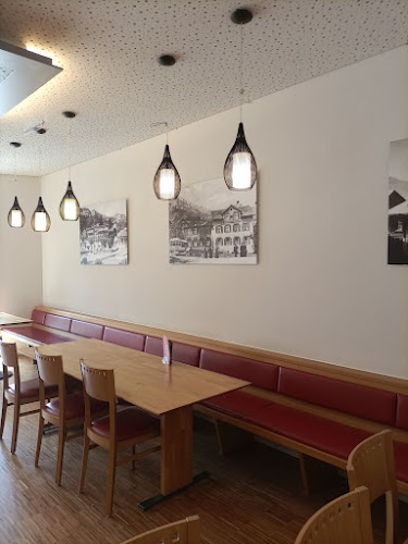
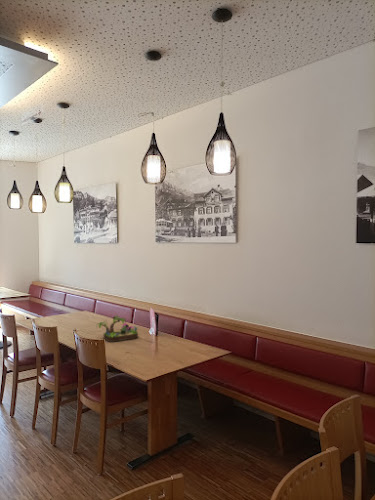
+ plant [95,315,139,343]
